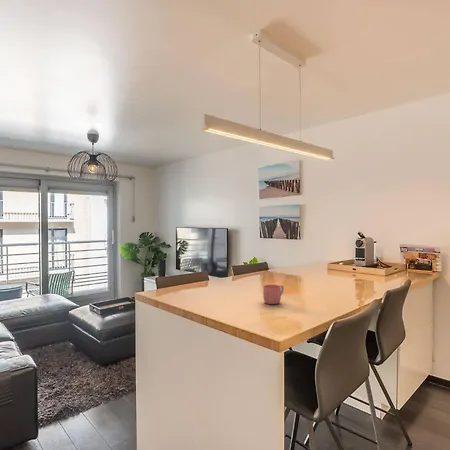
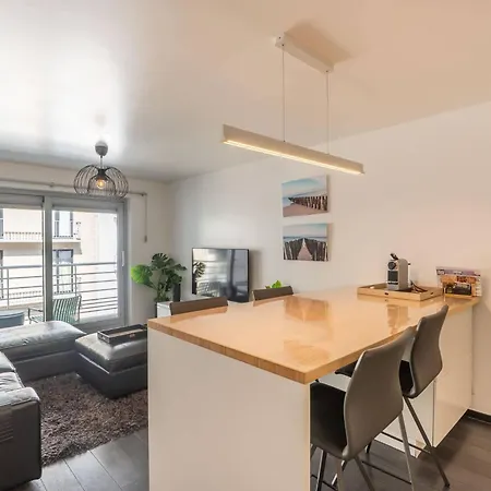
- mug [262,284,285,305]
